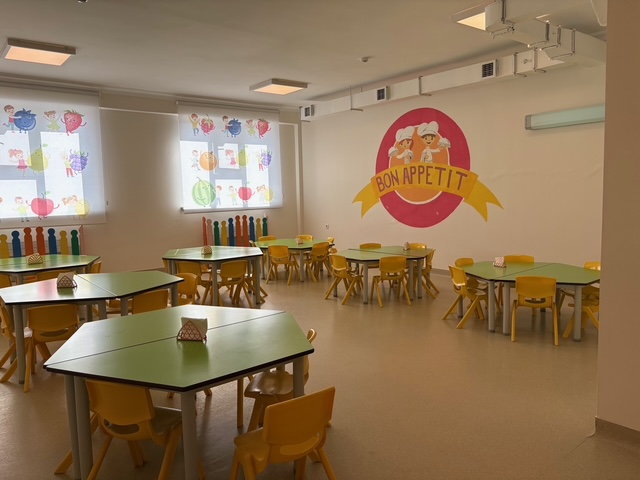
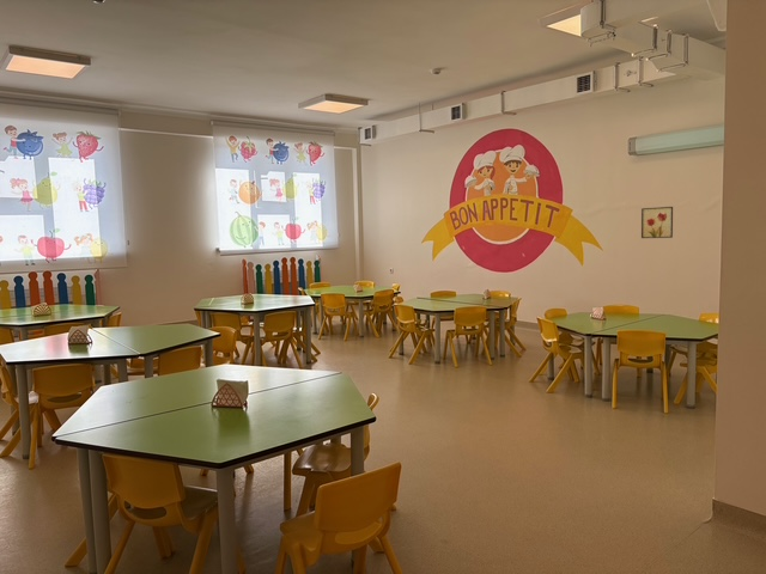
+ wall art [640,206,674,239]
